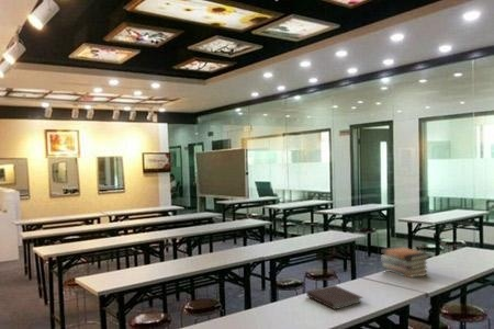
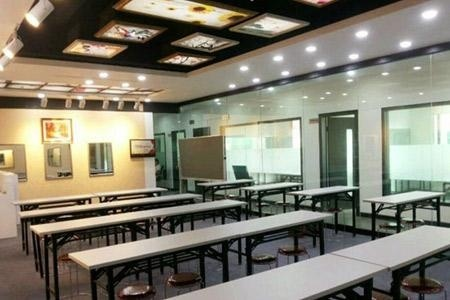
- book stack [380,246,431,279]
- notebook [305,284,363,310]
